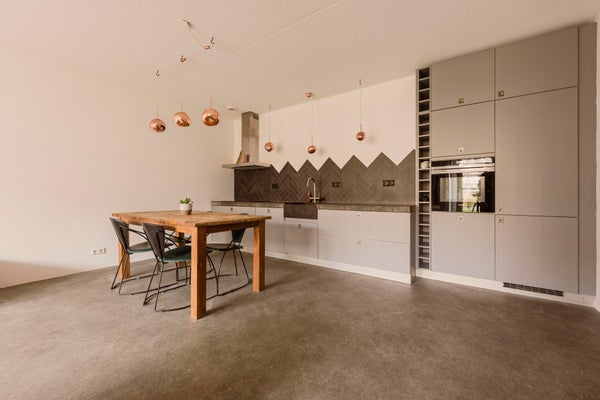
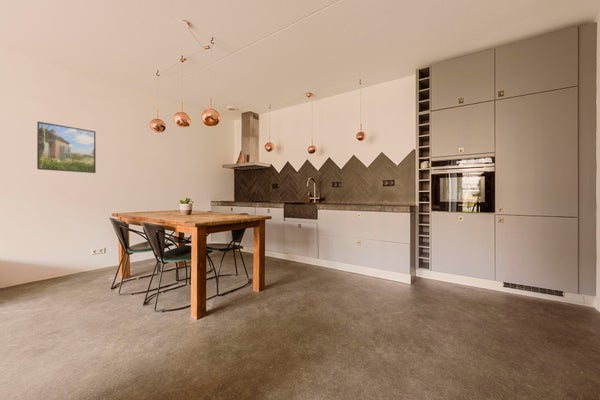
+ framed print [36,120,97,174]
